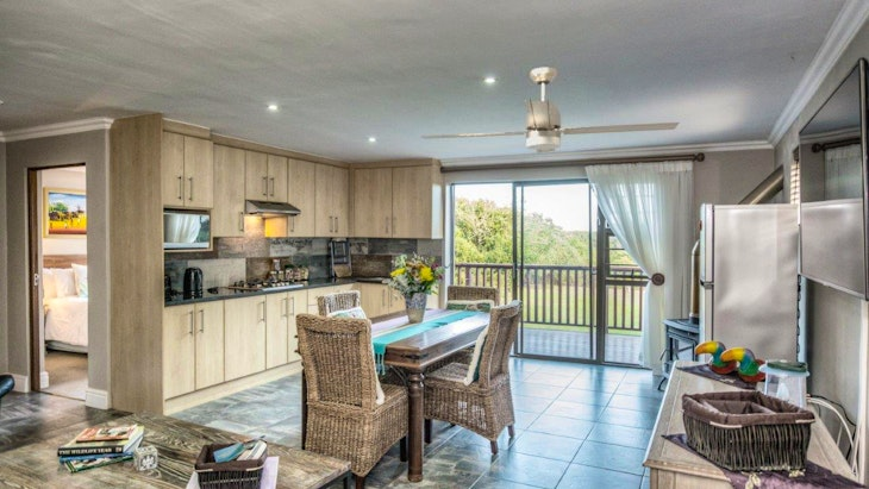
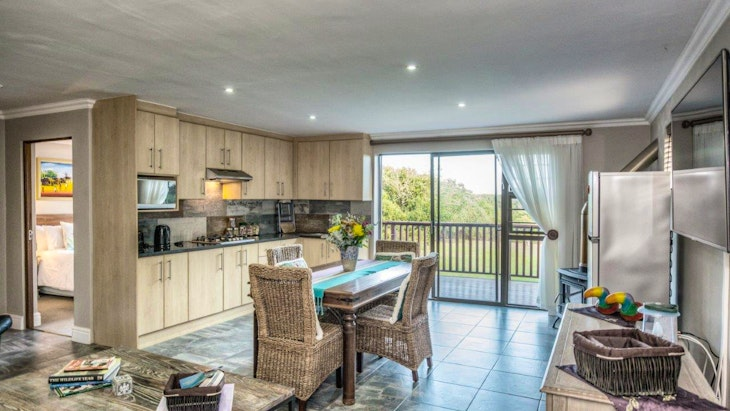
- electric fan [420,67,680,155]
